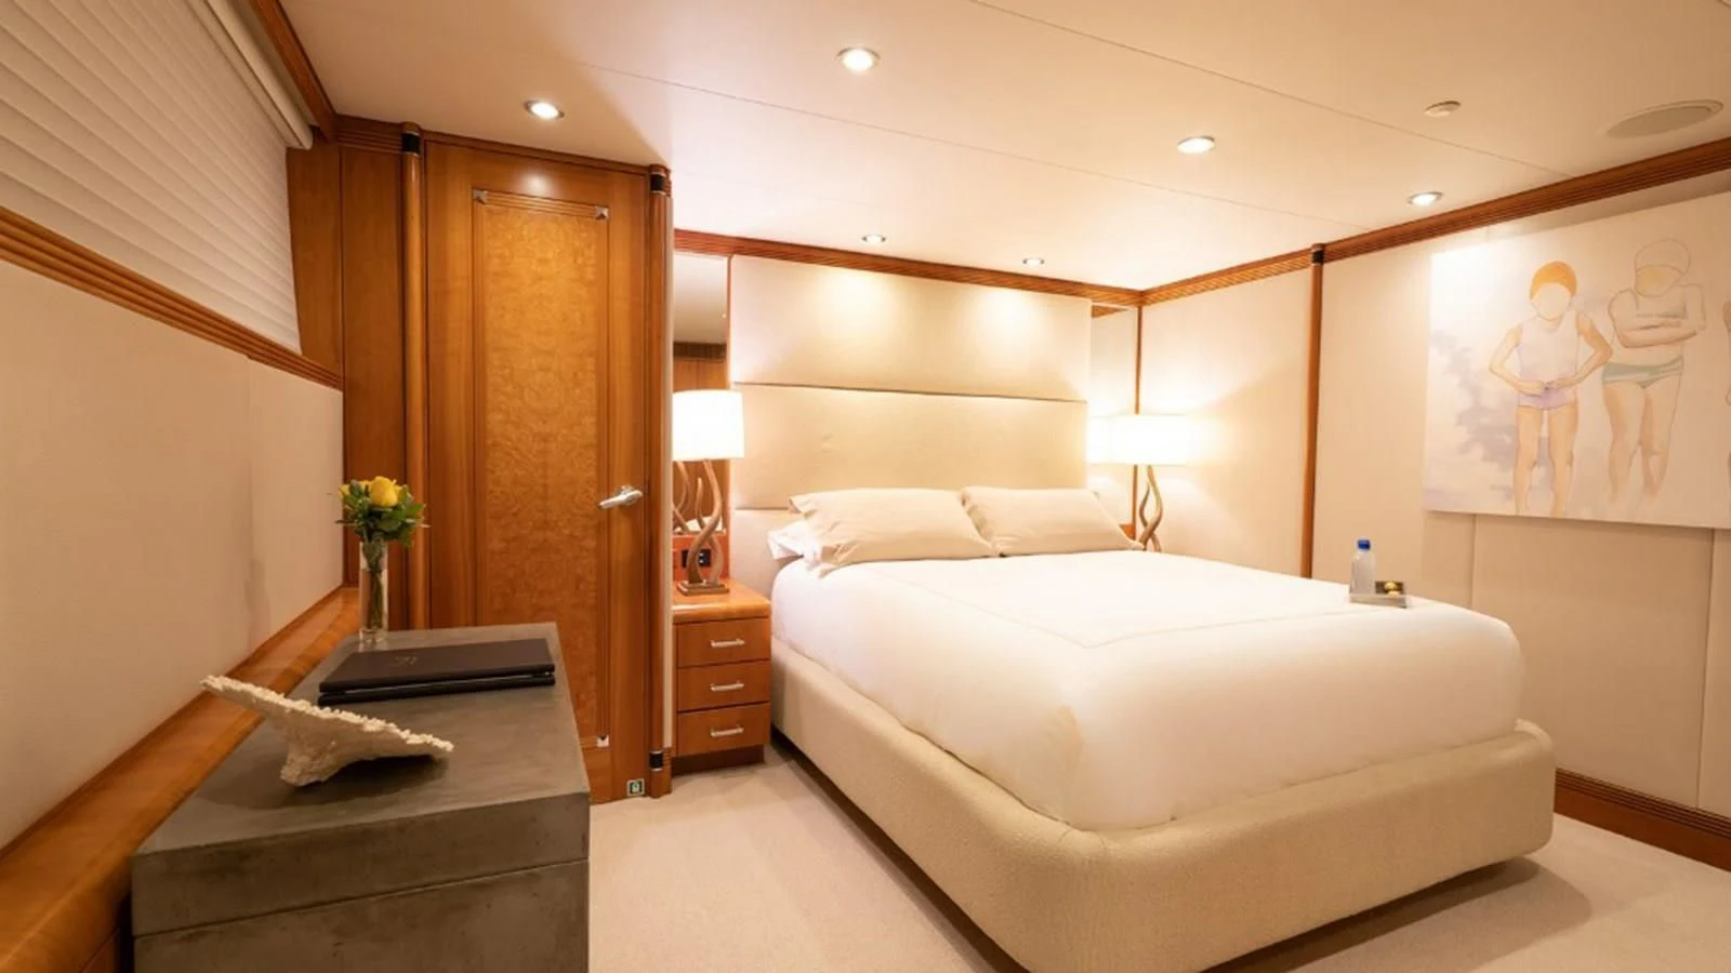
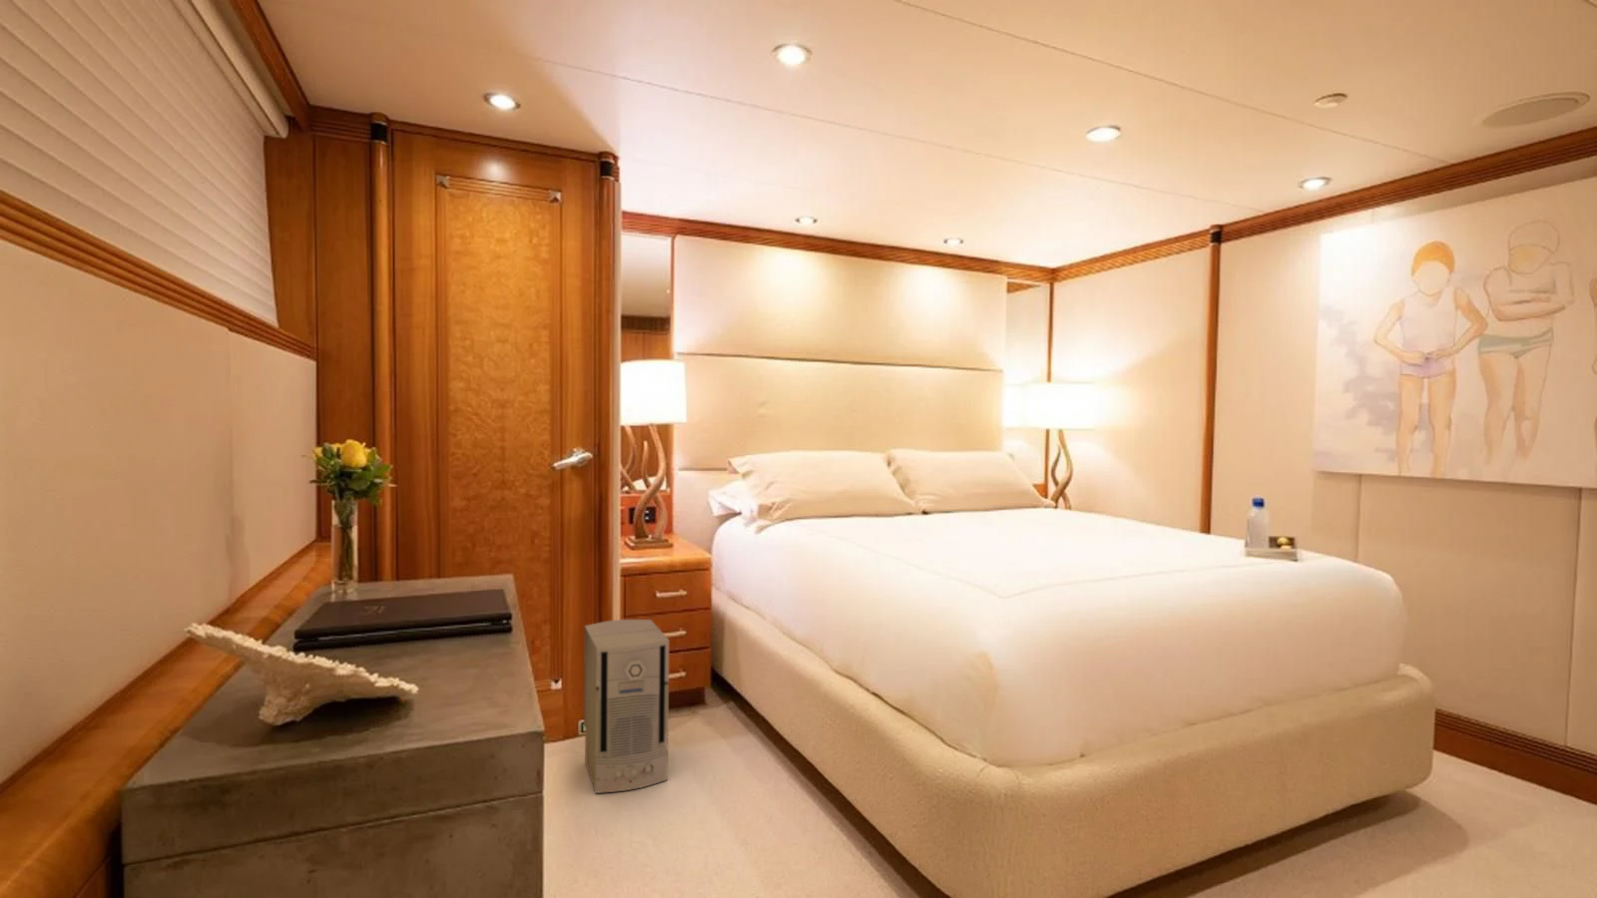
+ air purifier [582,618,670,794]
